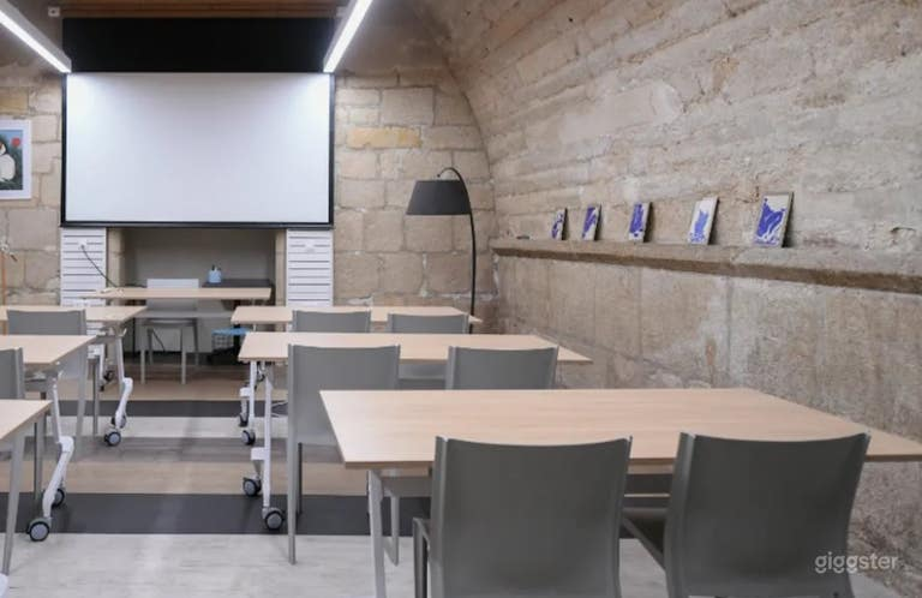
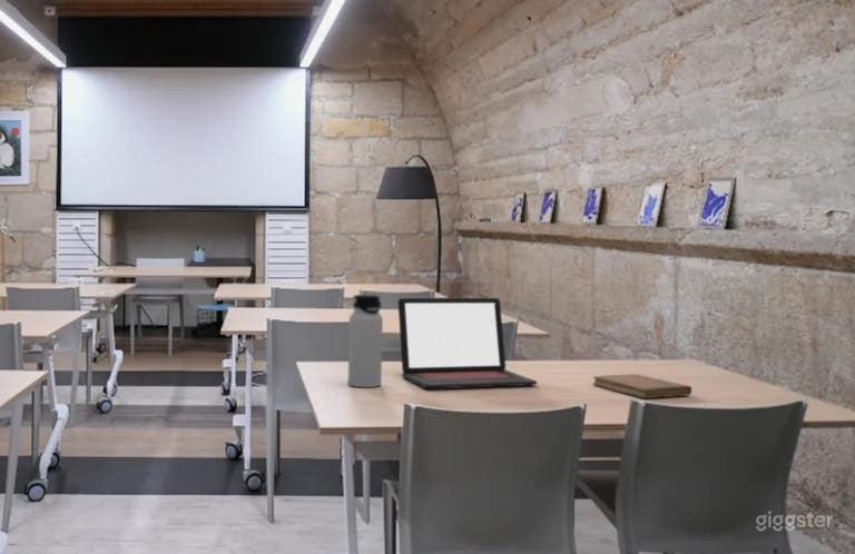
+ water bottle [347,294,384,388]
+ notebook [592,373,692,399]
+ laptop [397,297,538,389]
